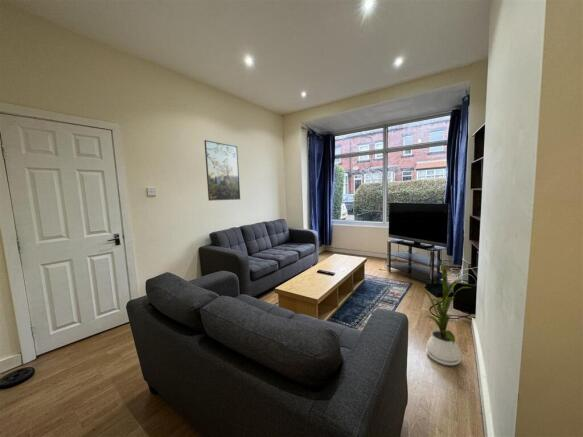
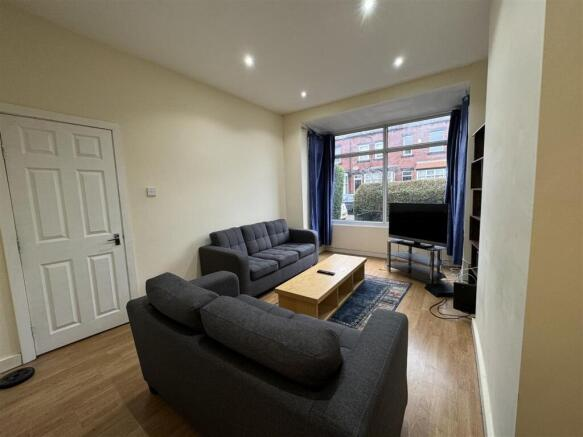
- house plant [422,260,472,366]
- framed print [204,139,241,202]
